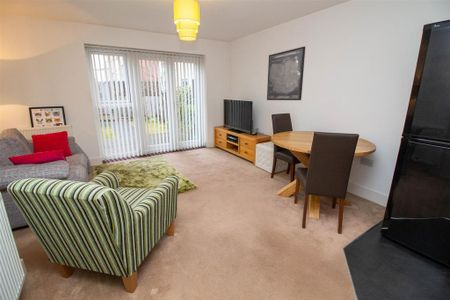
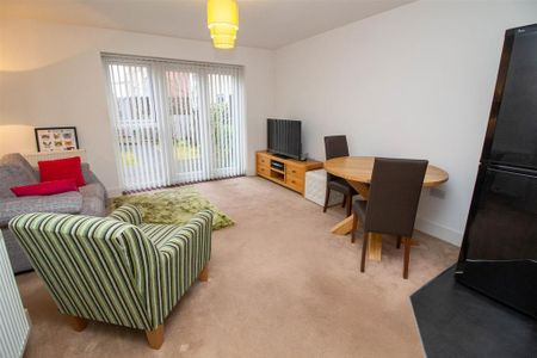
- wall art [266,45,306,101]
